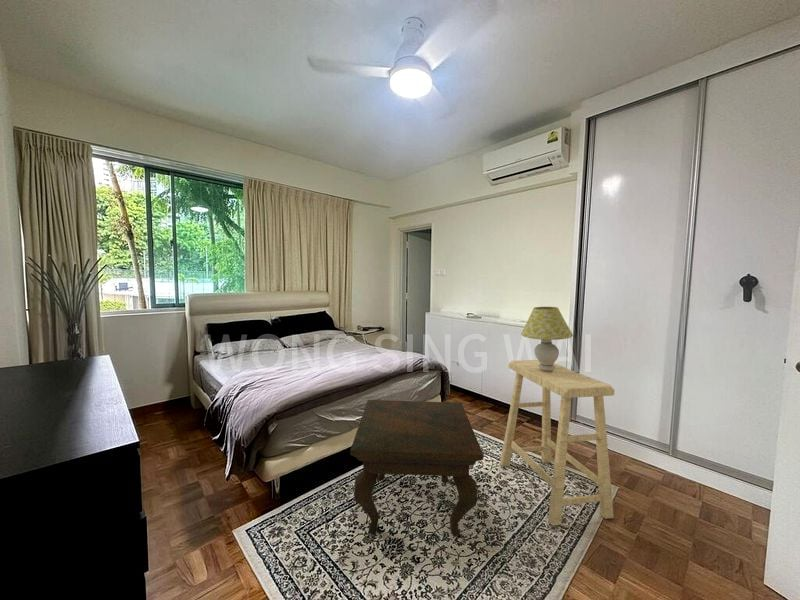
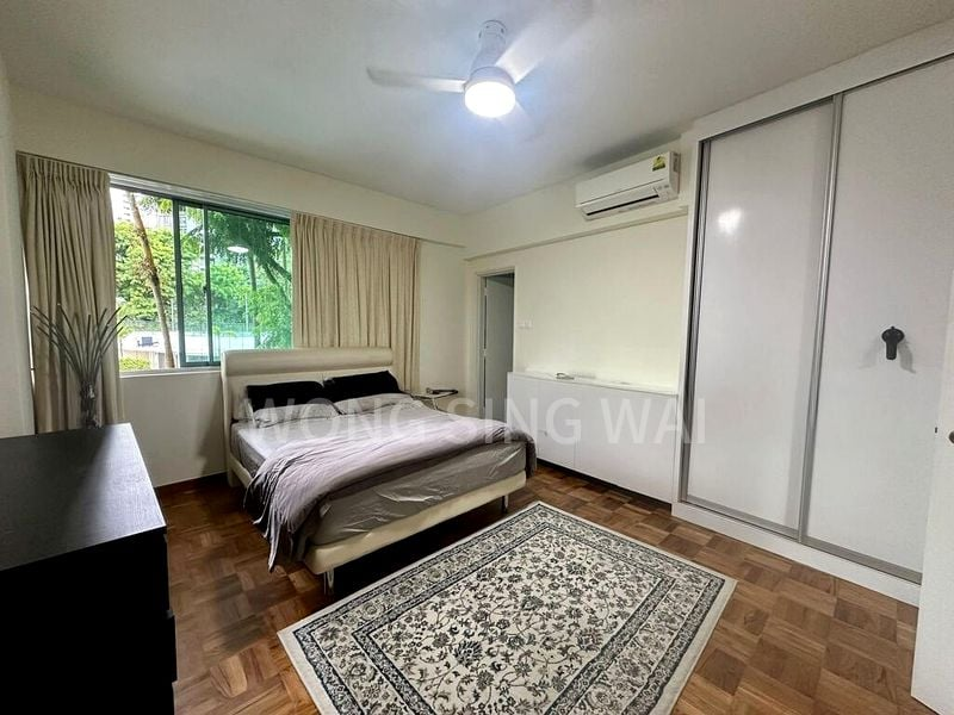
- stool [499,359,615,527]
- table lamp [520,306,574,371]
- side table [349,399,484,537]
